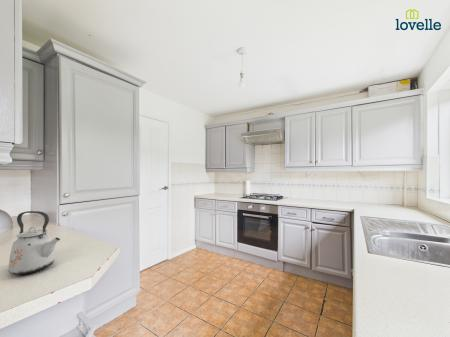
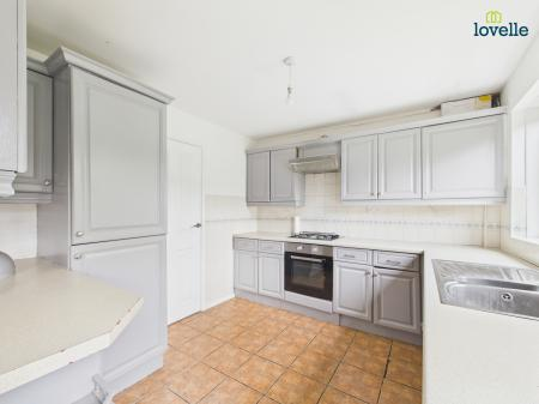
- kettle [7,210,61,276]
